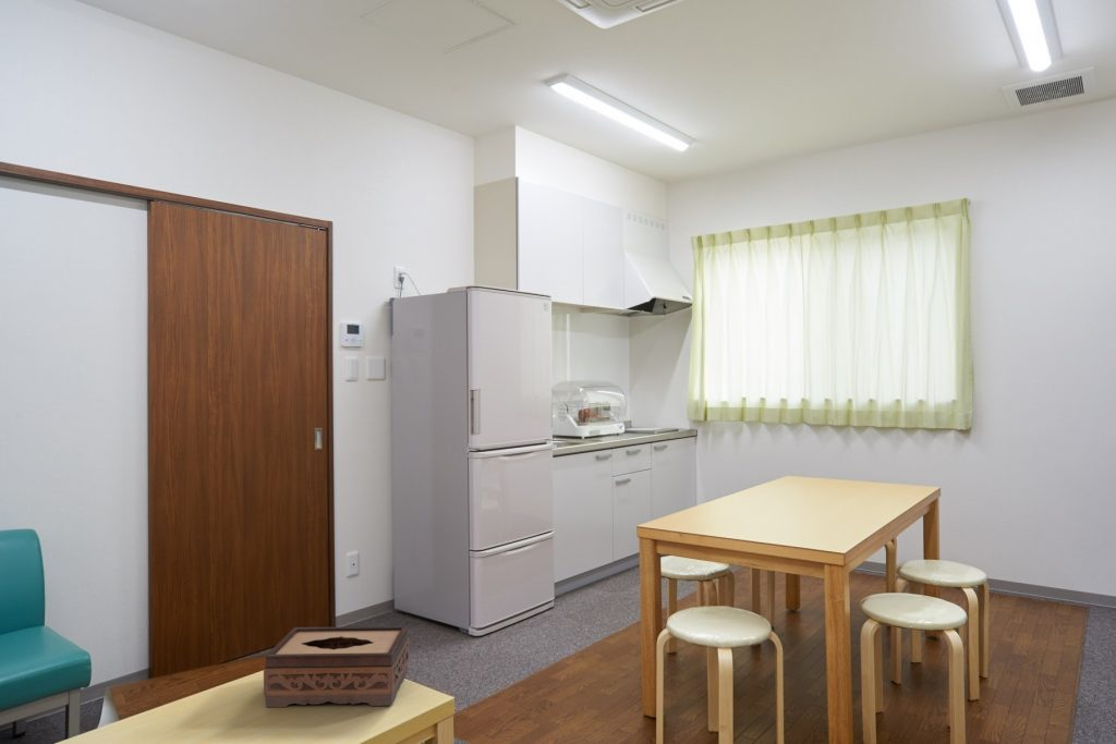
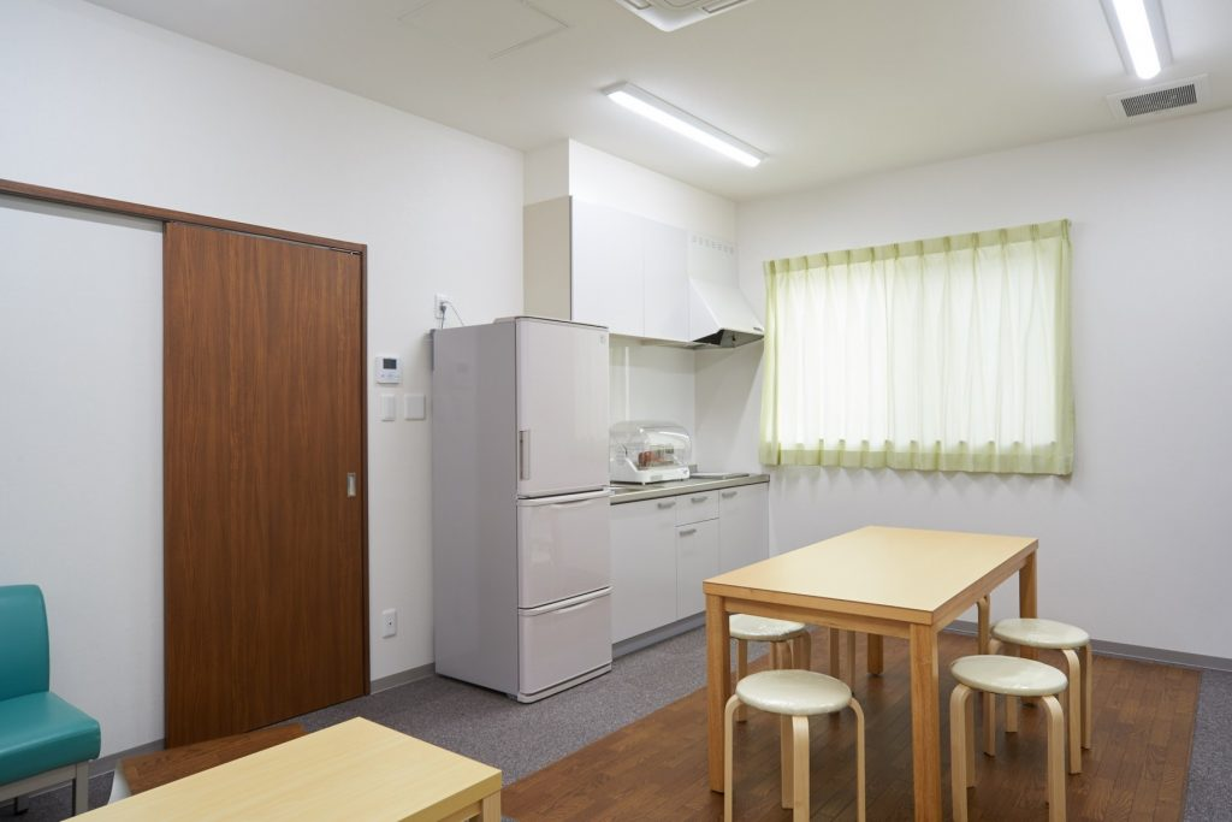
- tissue box [263,625,410,708]
